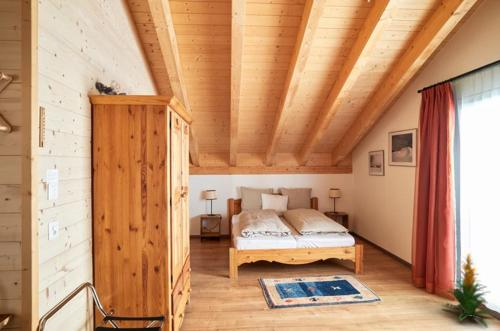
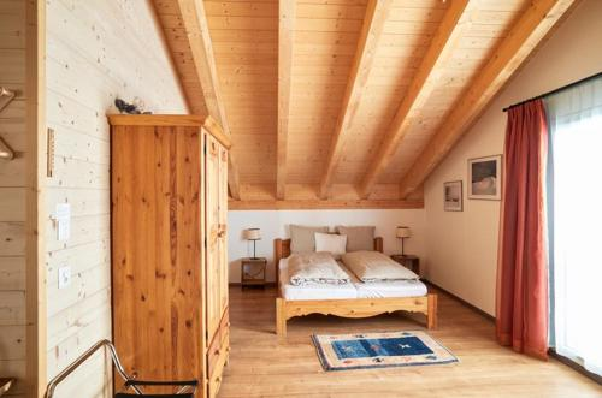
- indoor plant [441,250,495,329]
